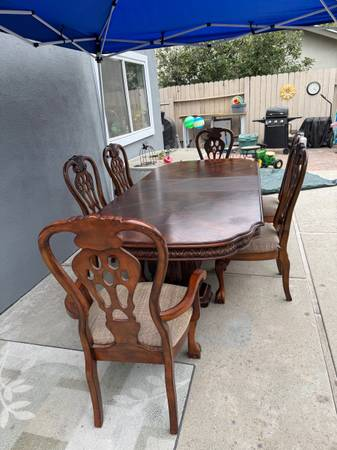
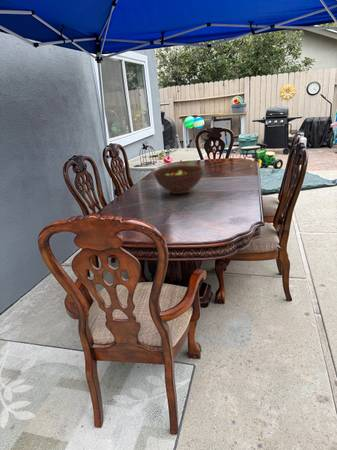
+ fruit bowl [153,165,204,195]
